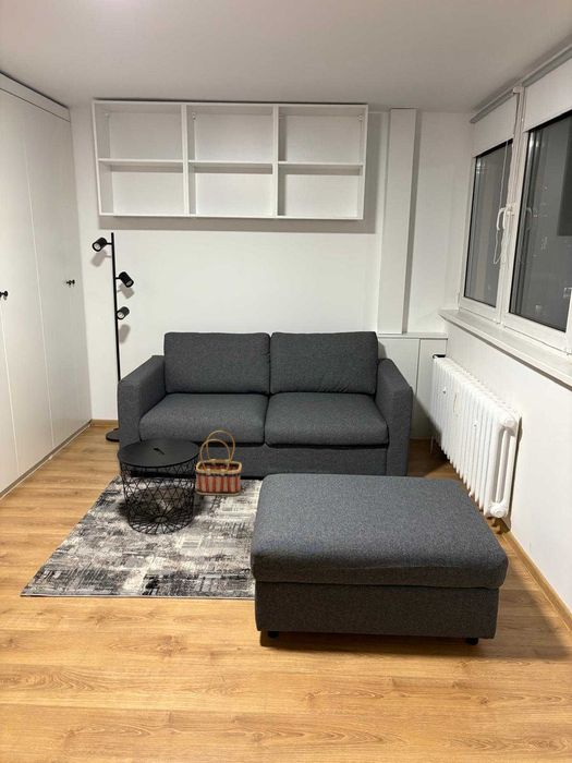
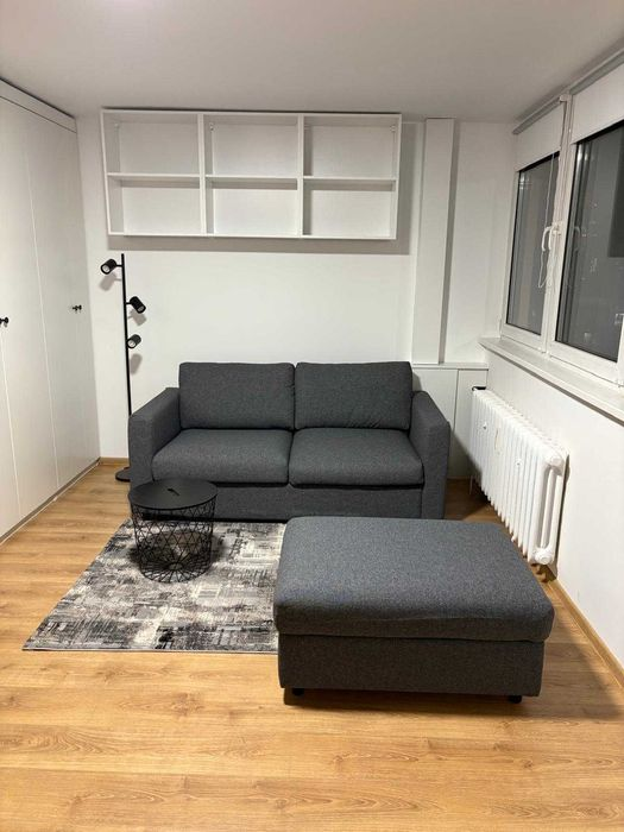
- basket [194,429,243,497]
